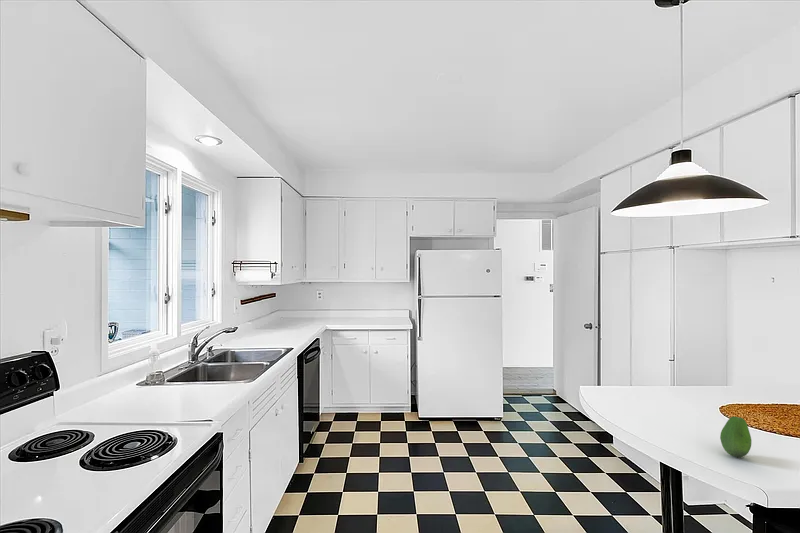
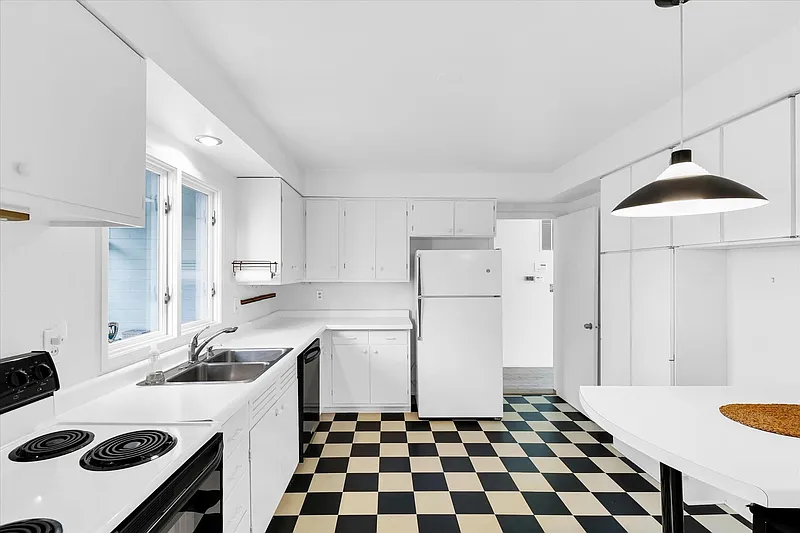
- fruit [719,416,752,458]
